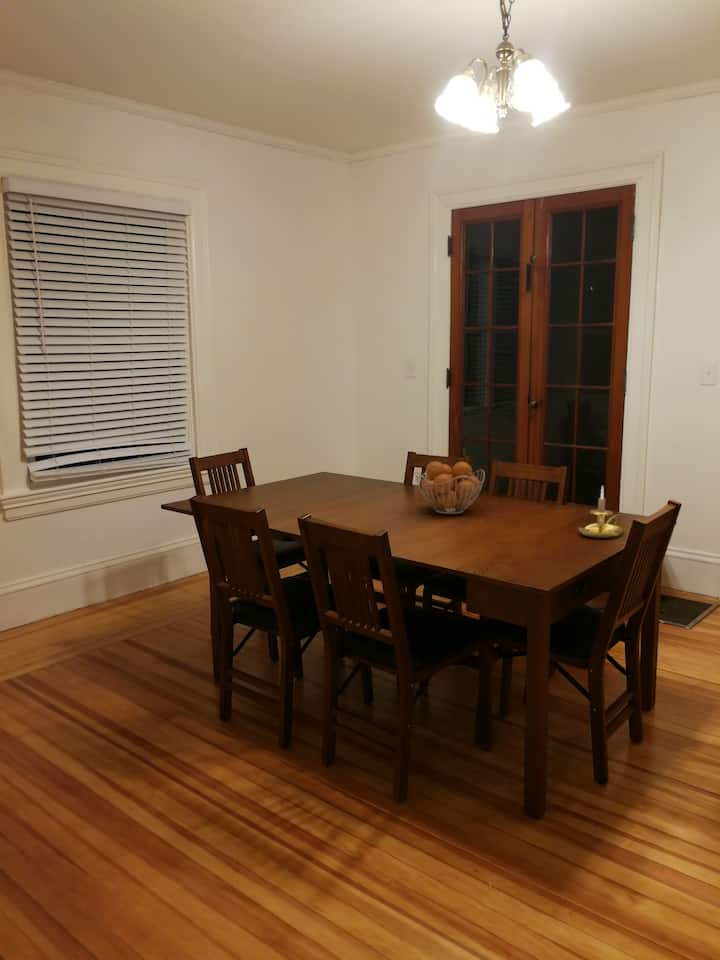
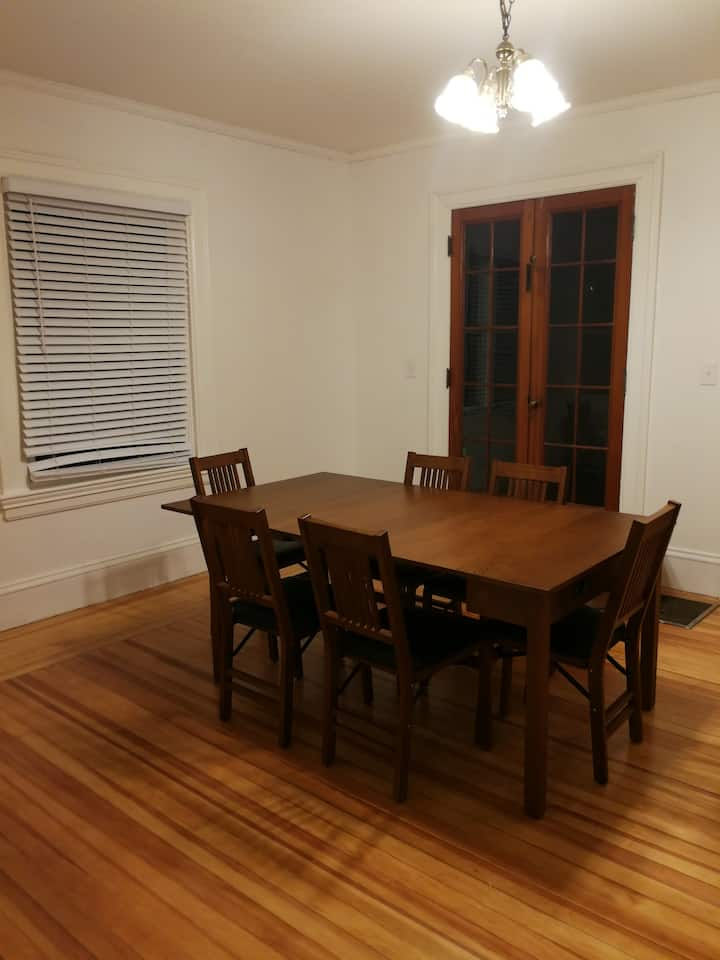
- fruit basket [414,460,486,515]
- candle holder [577,485,624,539]
